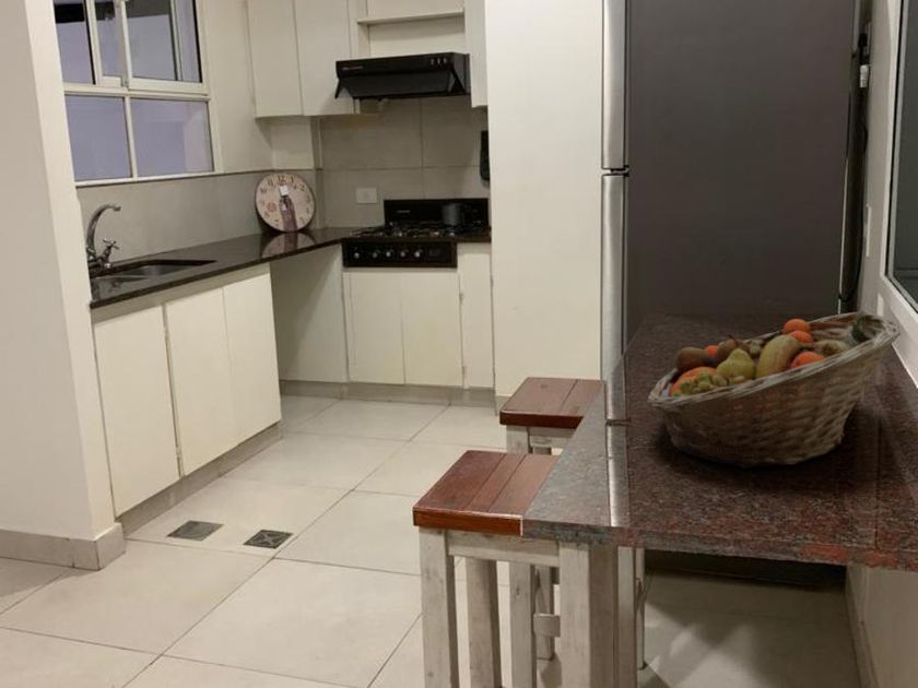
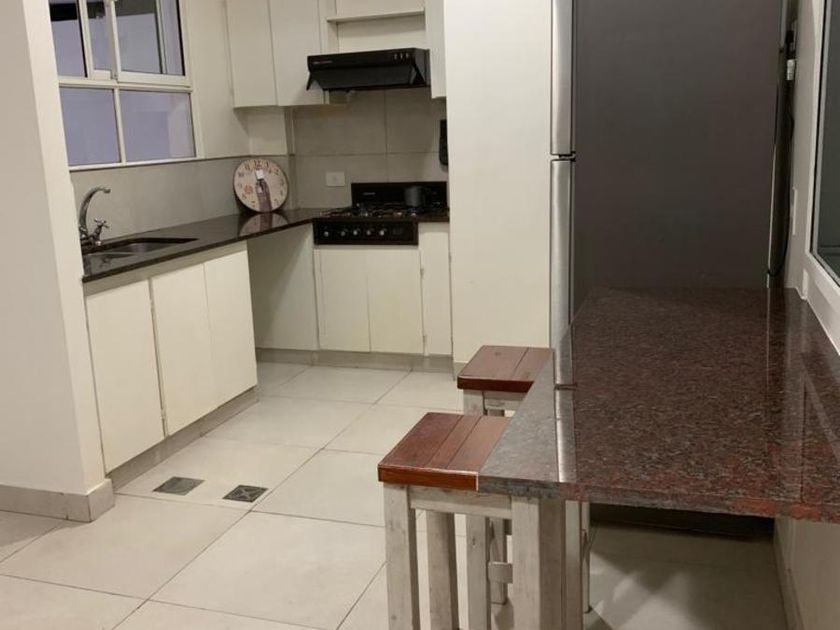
- fruit basket [645,310,902,470]
